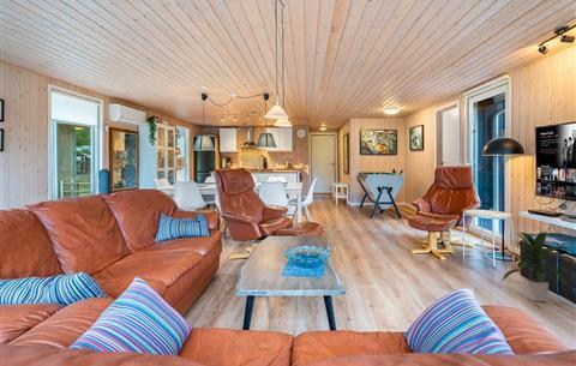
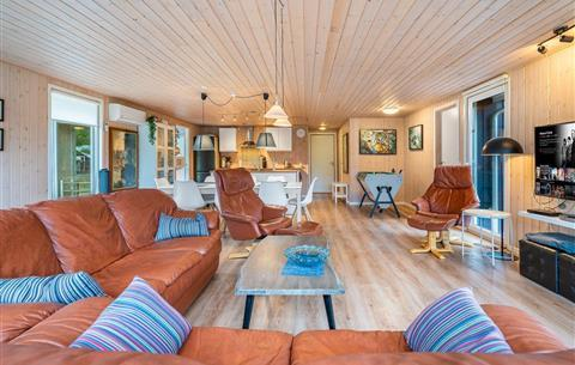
- indoor plant [500,228,574,302]
